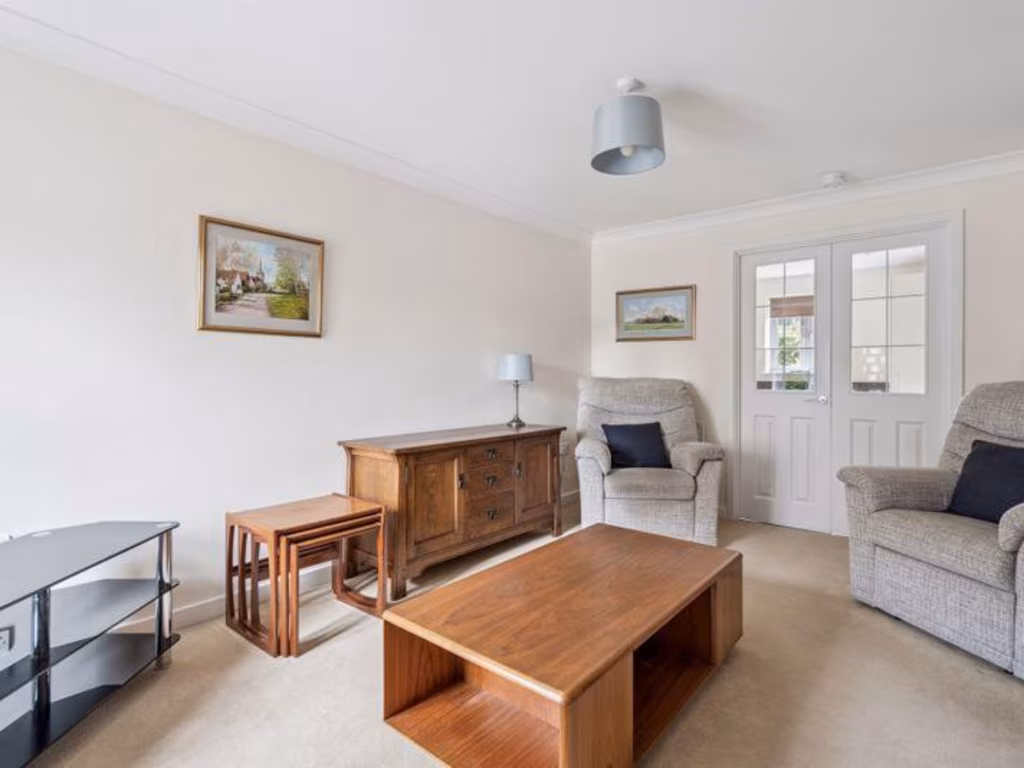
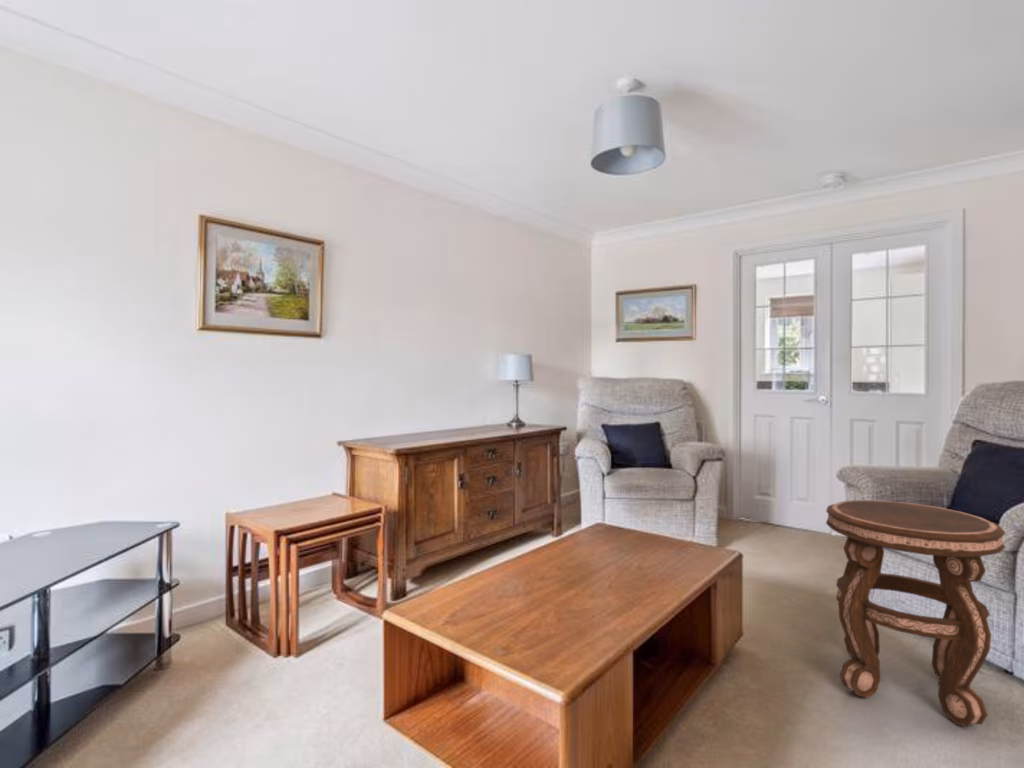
+ side table [825,499,1006,727]
